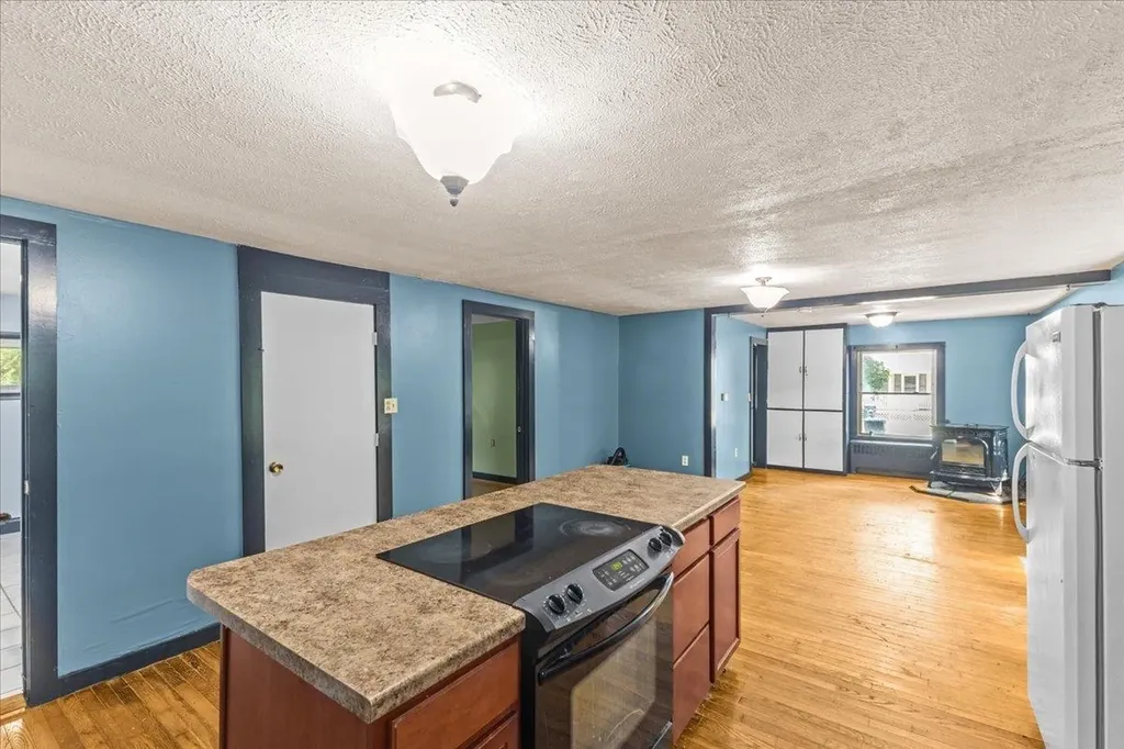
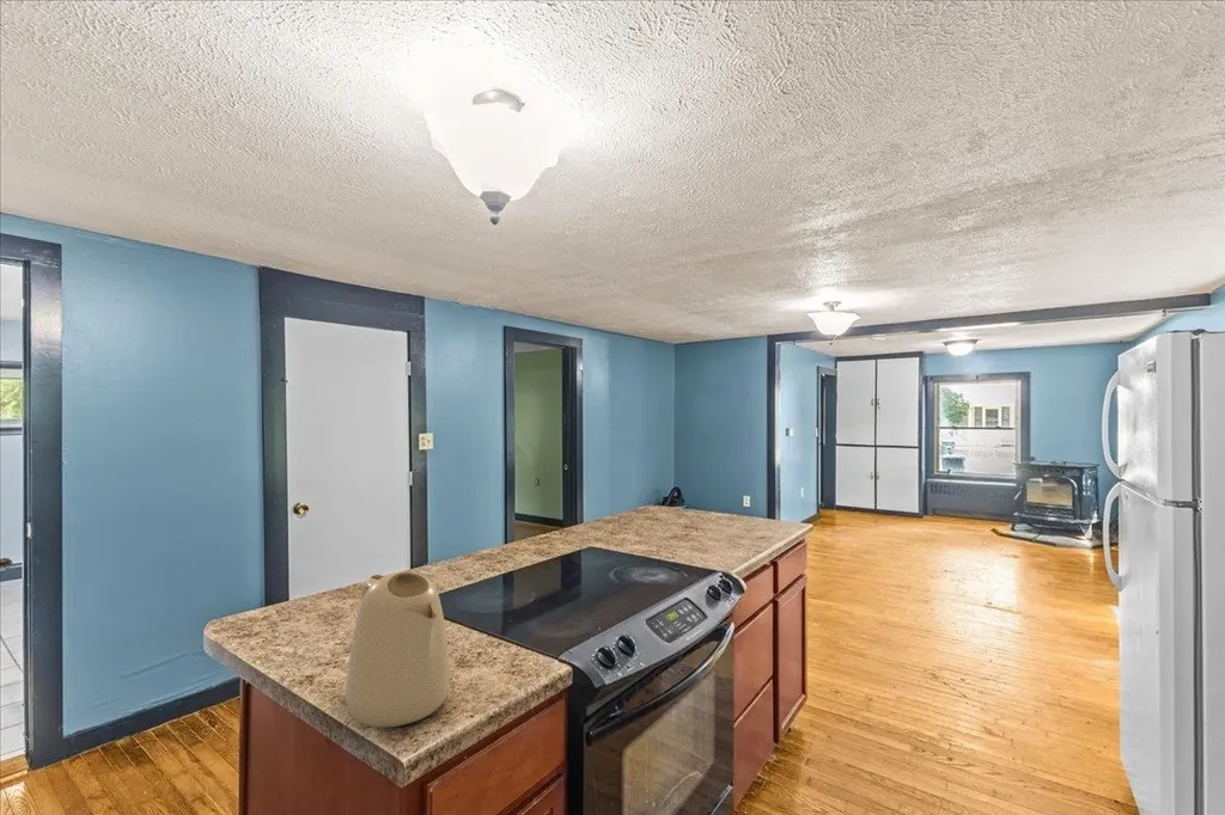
+ kettle [345,570,451,729]
